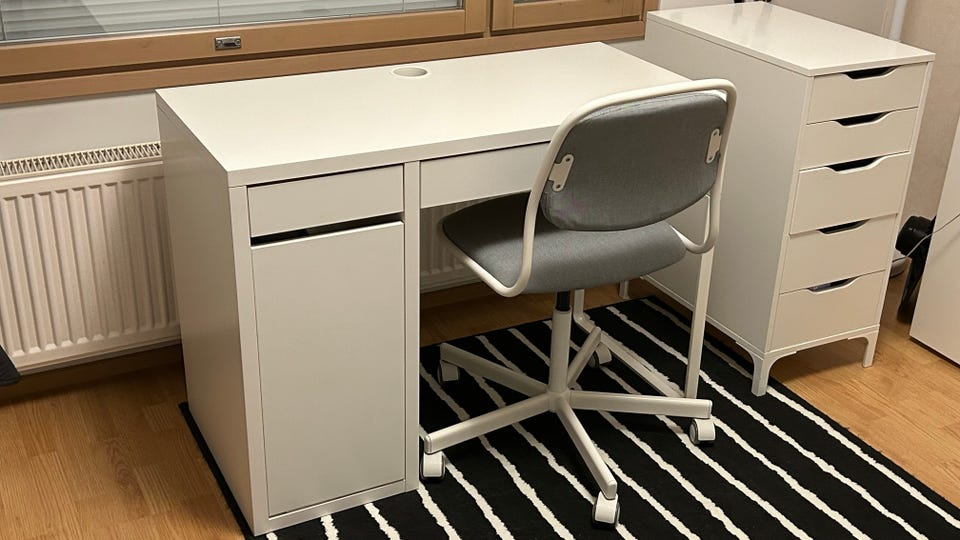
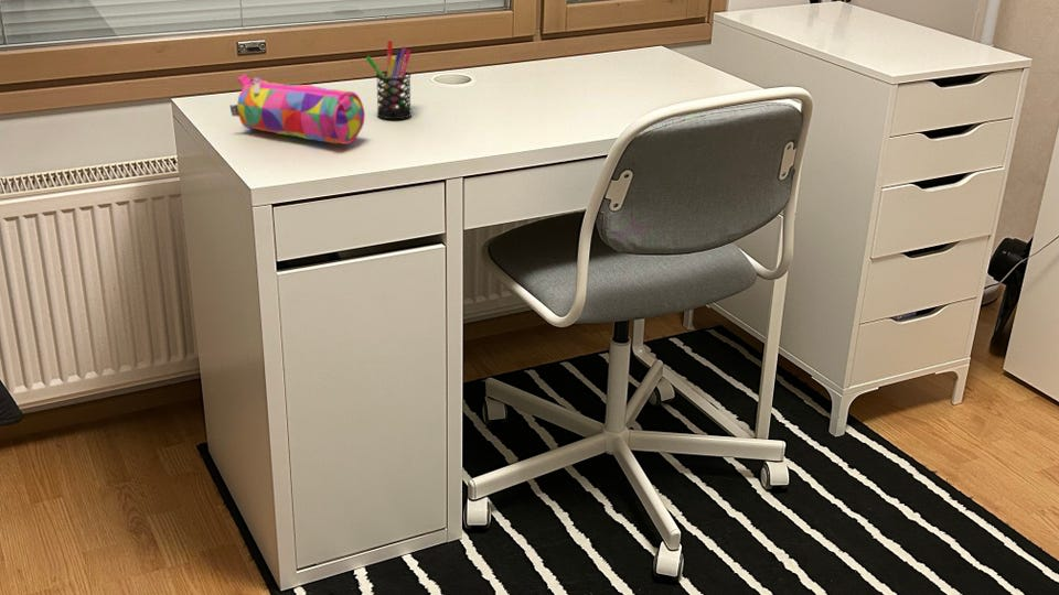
+ pencil case [228,73,366,145]
+ pen holder [365,40,413,120]
